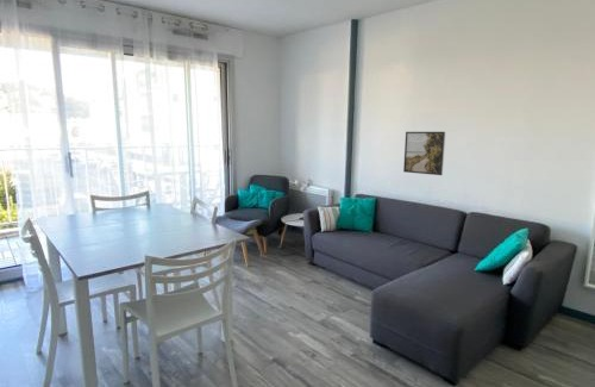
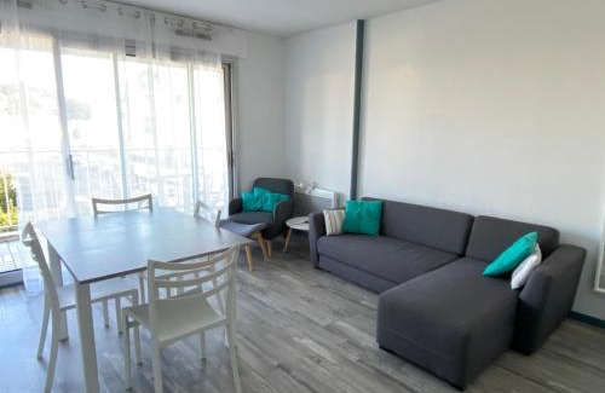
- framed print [402,131,446,176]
